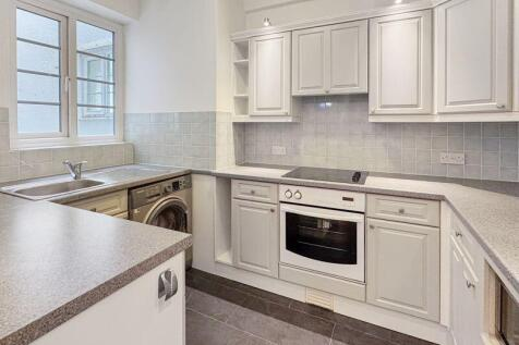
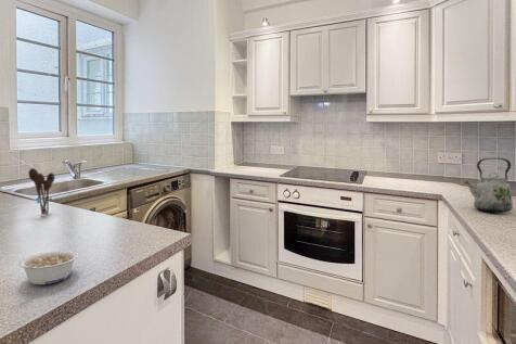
+ utensil holder [27,167,55,216]
+ legume [17,250,79,285]
+ kettle [463,157,514,214]
